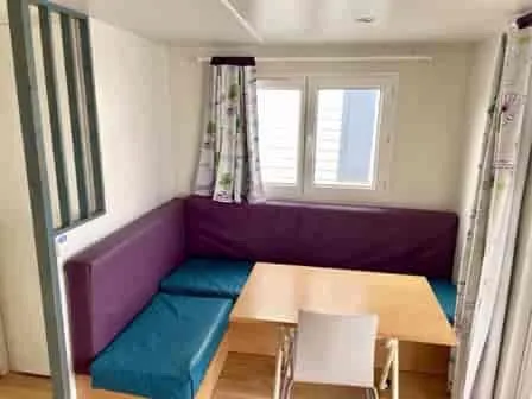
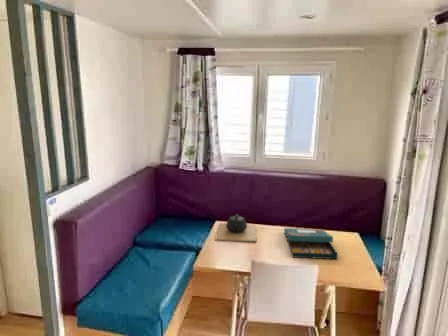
+ teapot [214,213,257,243]
+ board game [283,227,339,260]
